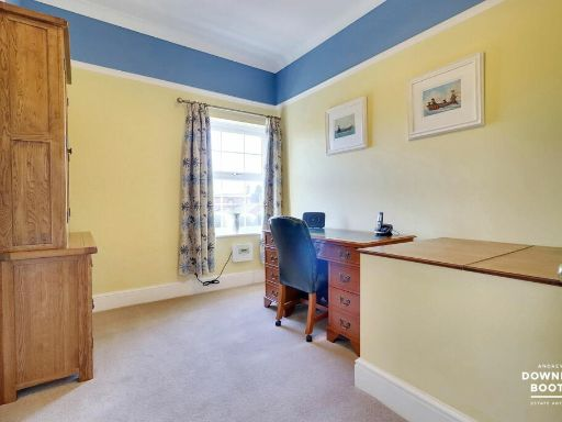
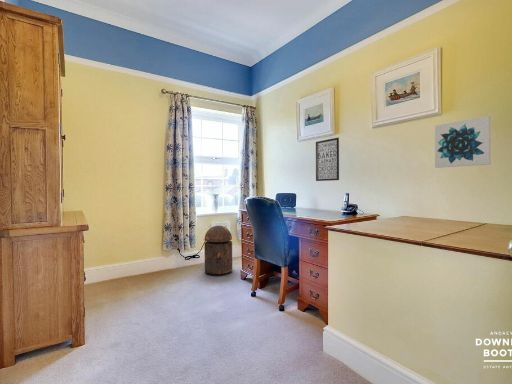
+ trash can [203,225,233,277]
+ wall art [434,115,492,169]
+ wall art [315,137,340,182]
